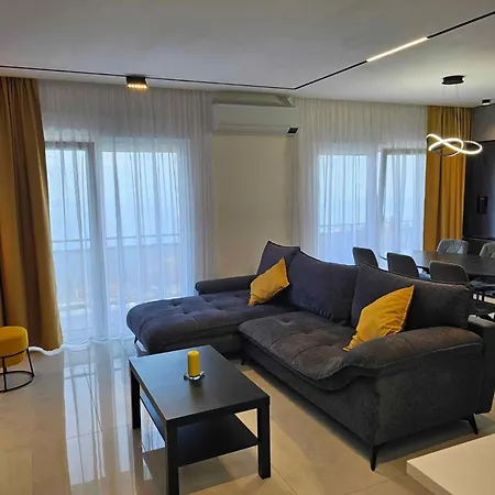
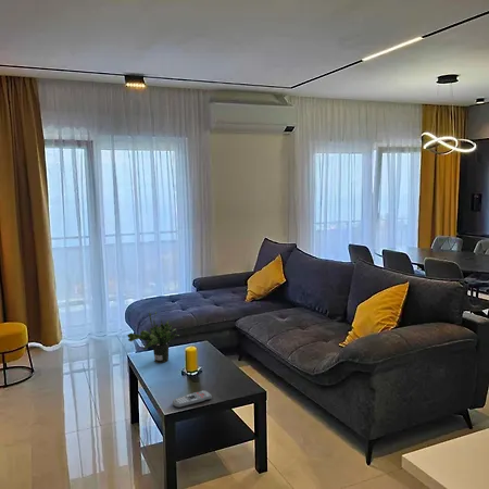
+ remote control [172,389,213,409]
+ potted plant [126,310,180,364]
